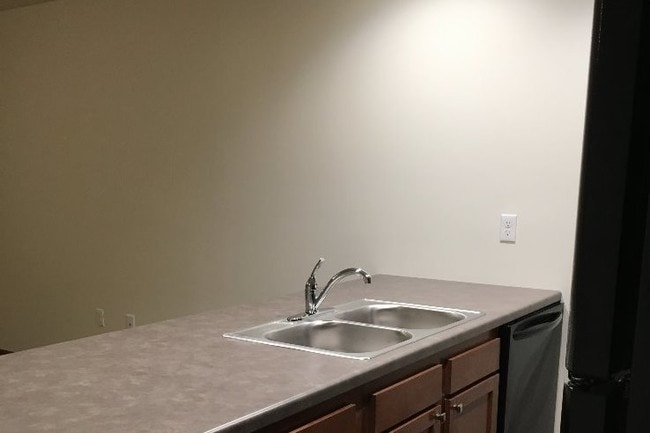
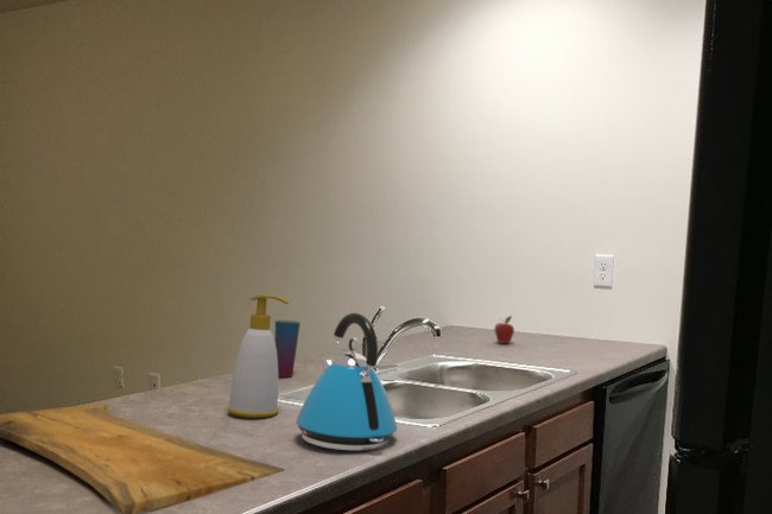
+ soap bottle [227,293,290,419]
+ cup [274,318,302,379]
+ kettle [295,311,398,452]
+ fruit [493,315,515,344]
+ cutting board [0,402,286,514]
